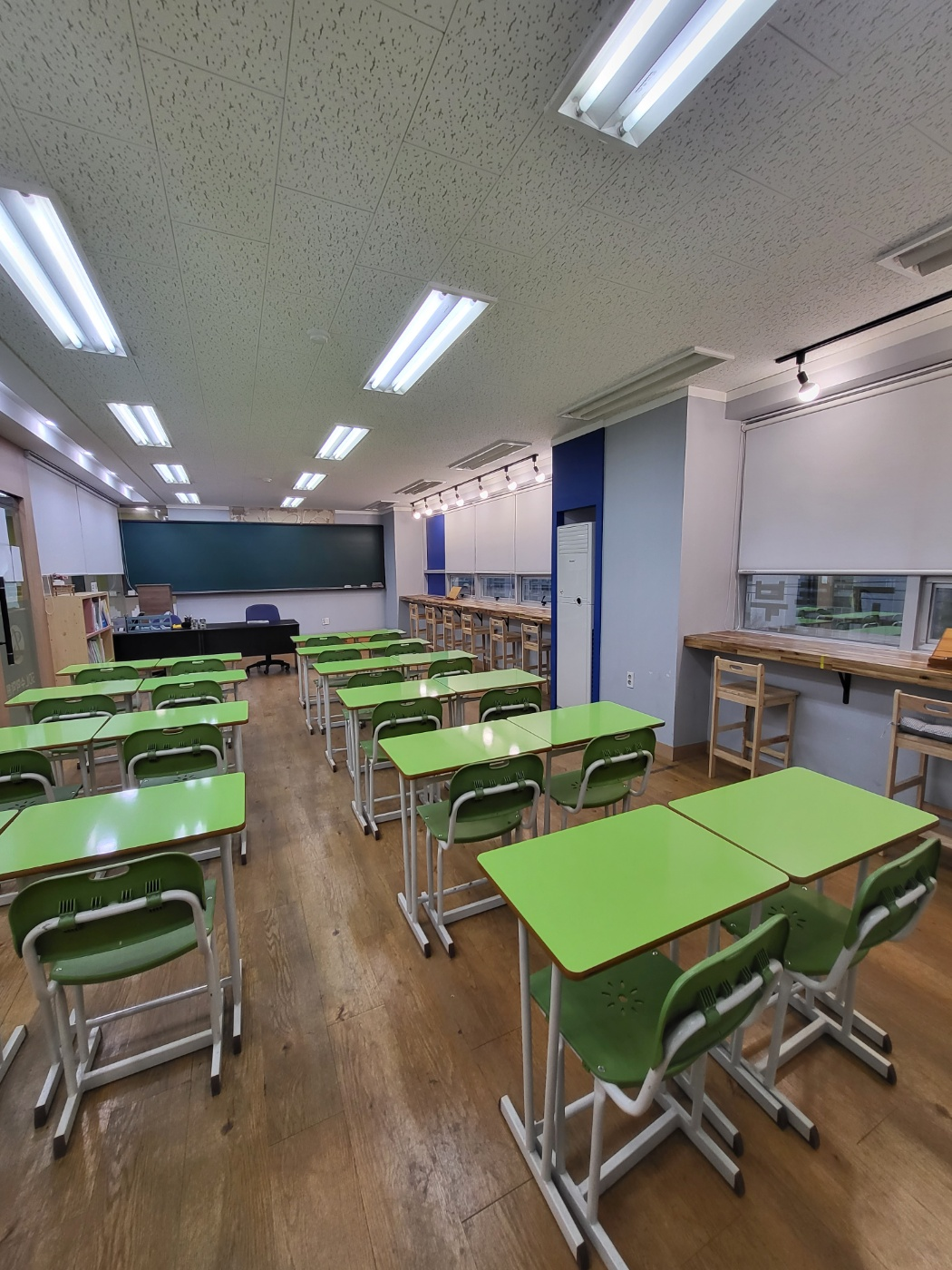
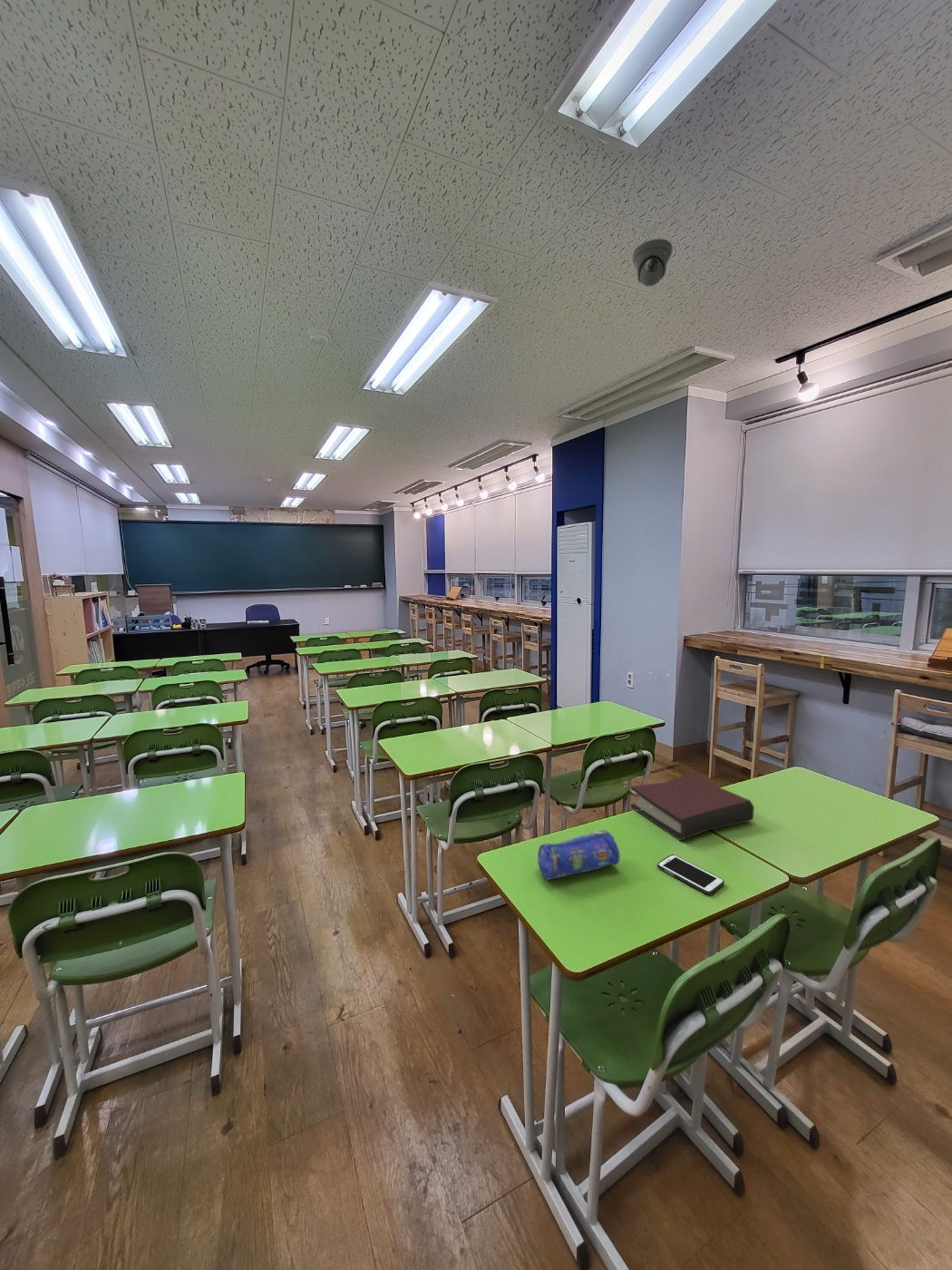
+ security camera [631,238,674,288]
+ hardback book [629,770,755,842]
+ pencil case [537,829,621,881]
+ cell phone [656,854,725,895]
